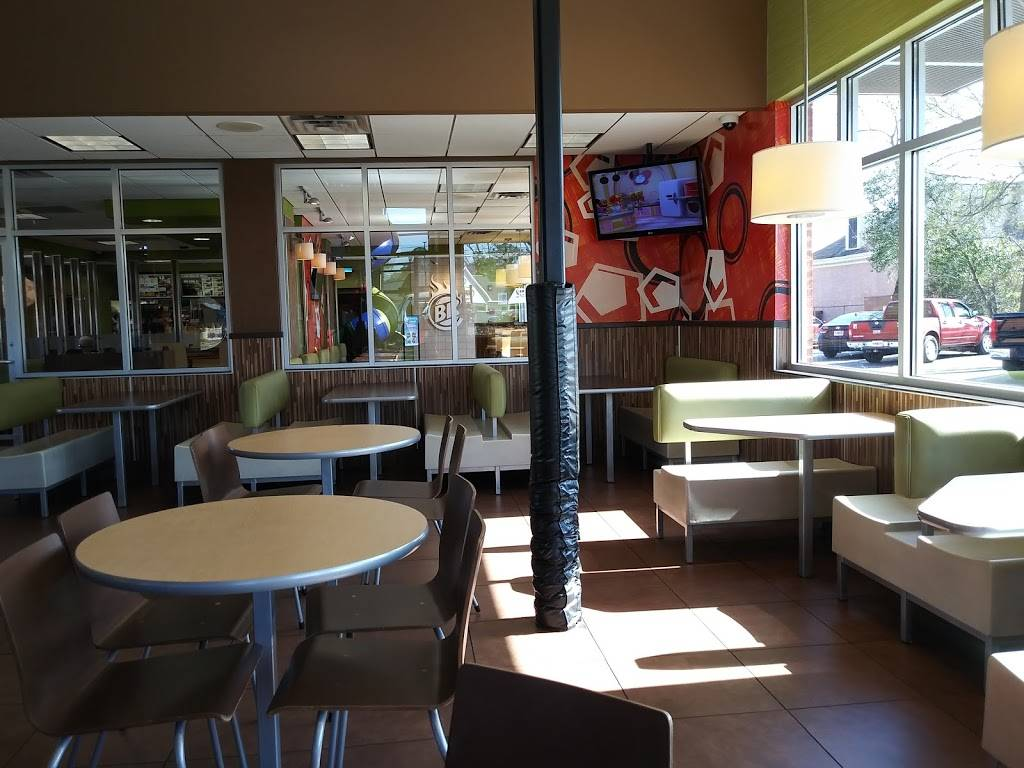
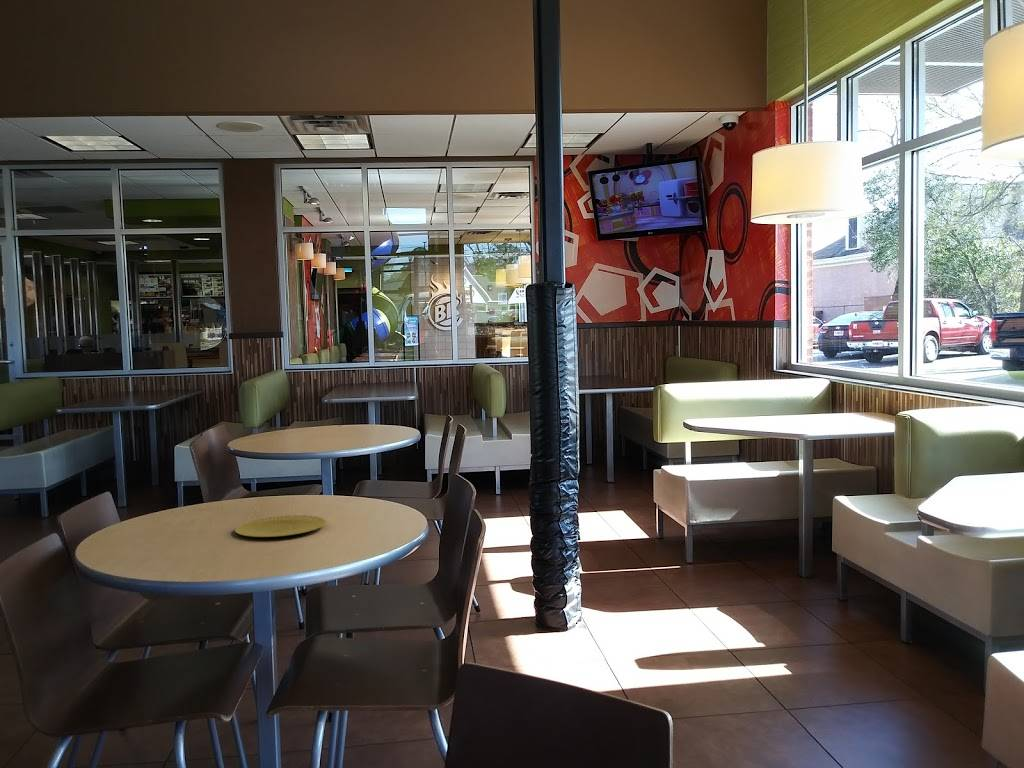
+ plate [234,514,327,538]
